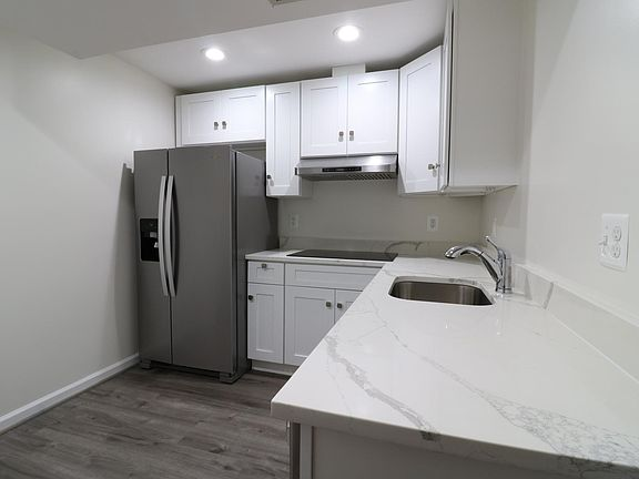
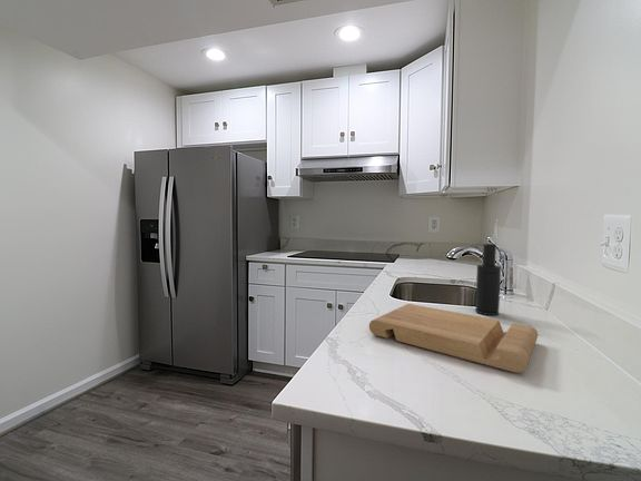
+ cutting board [368,303,539,374]
+ soap dispenser [474,243,502,316]
